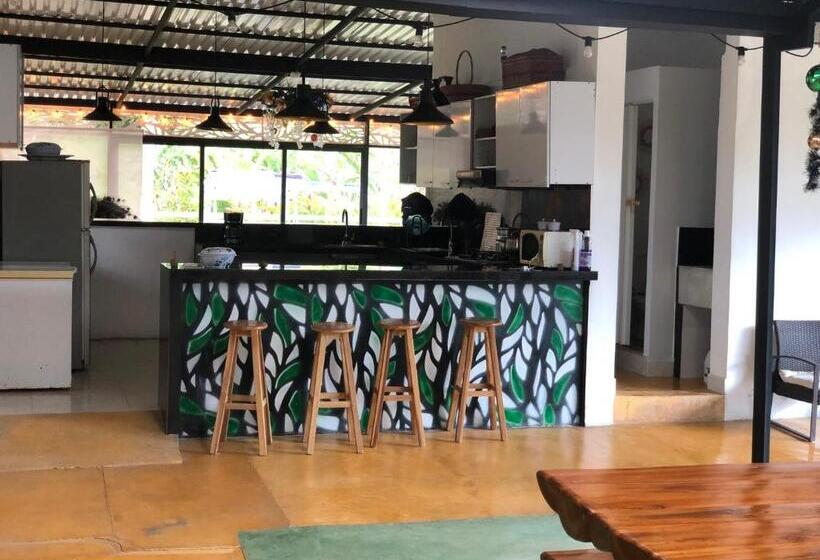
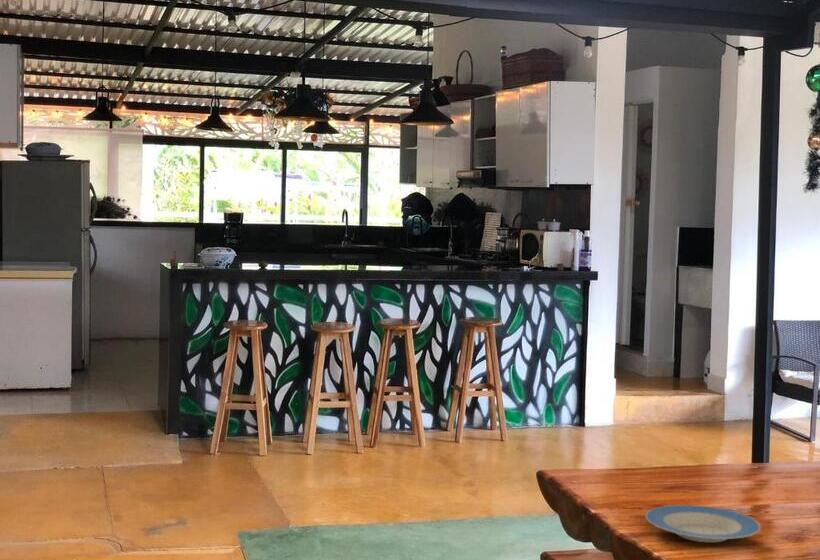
+ plate [645,504,762,543]
